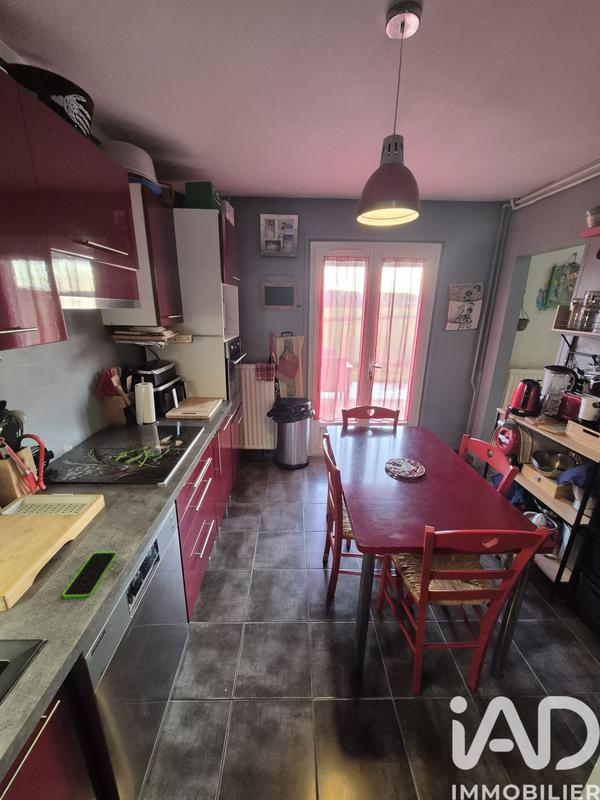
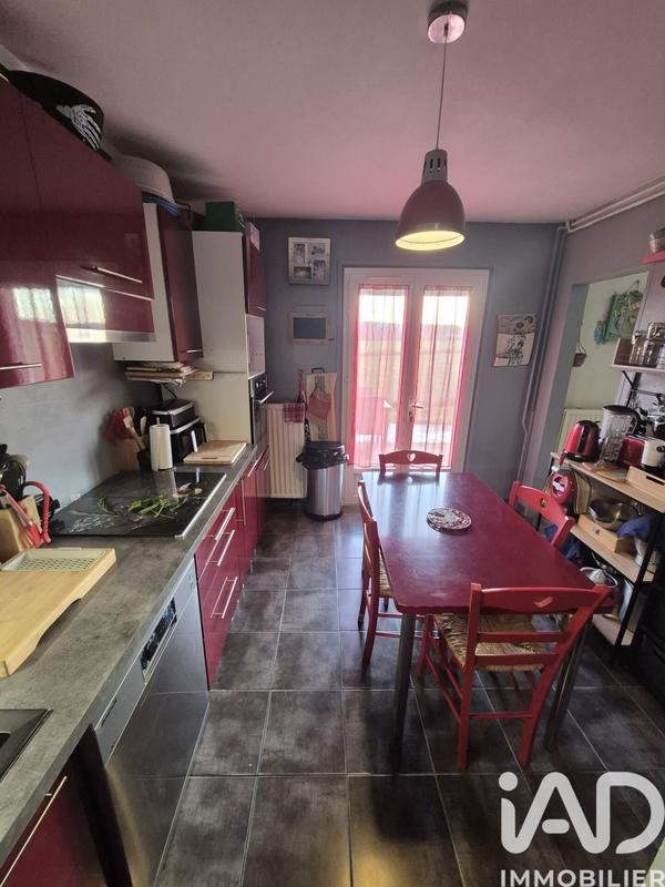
- smartphone [62,551,118,598]
